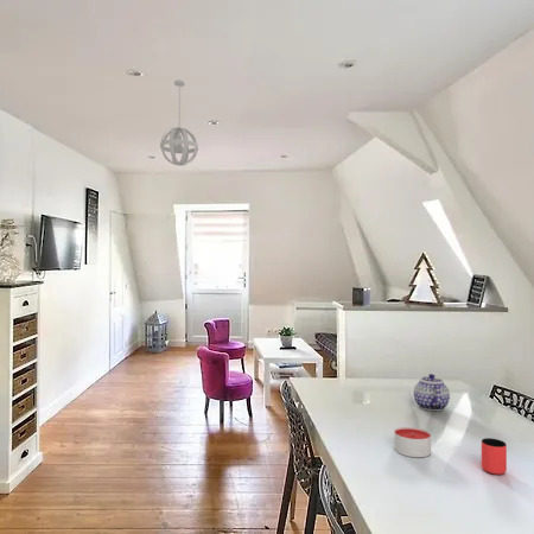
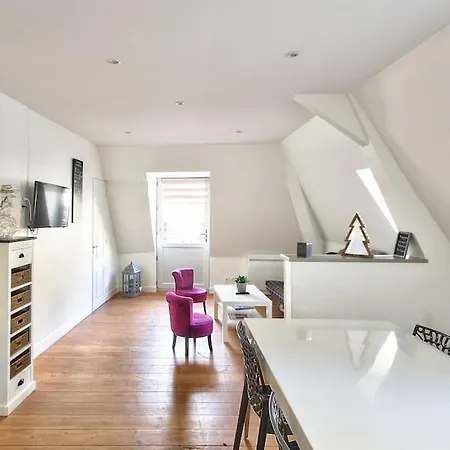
- candle [393,426,432,458]
- cup [481,437,508,476]
- pendant light [159,80,199,167]
- teapot [412,373,451,412]
